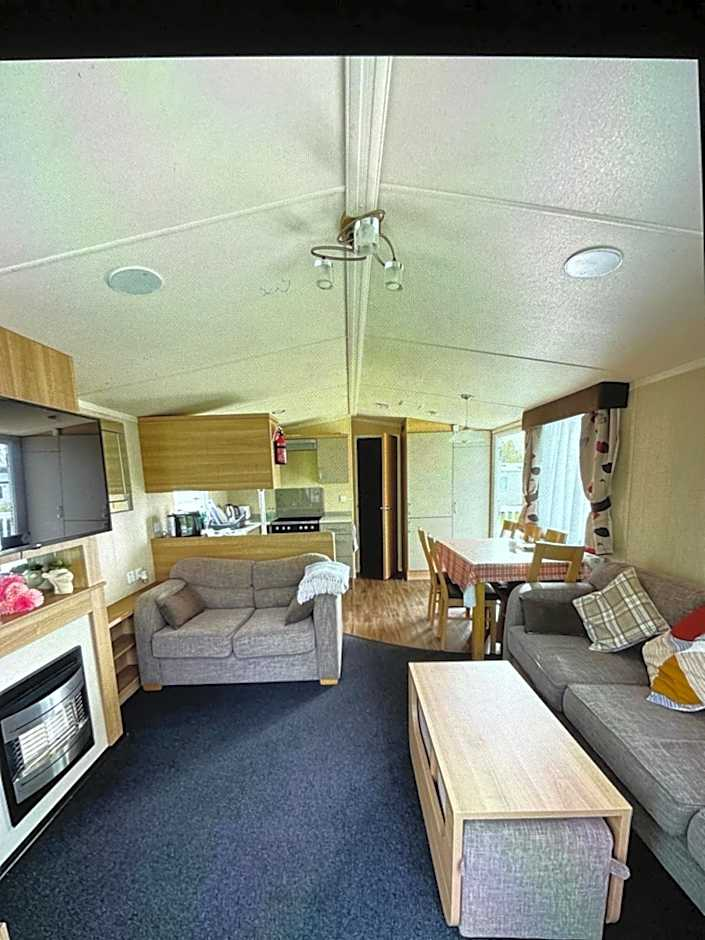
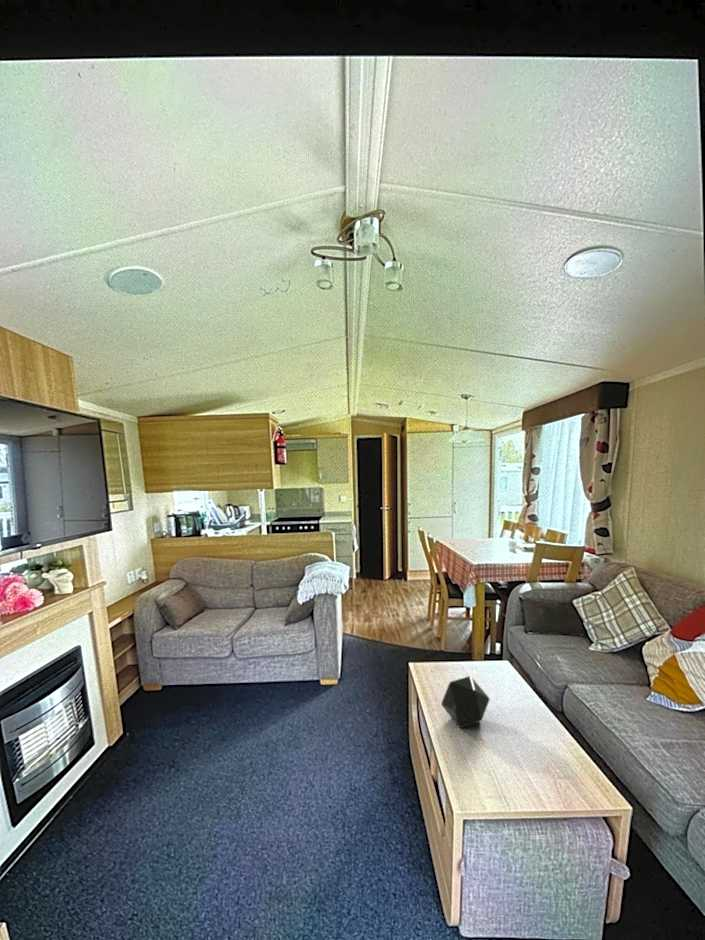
+ decorative tray [440,675,491,729]
